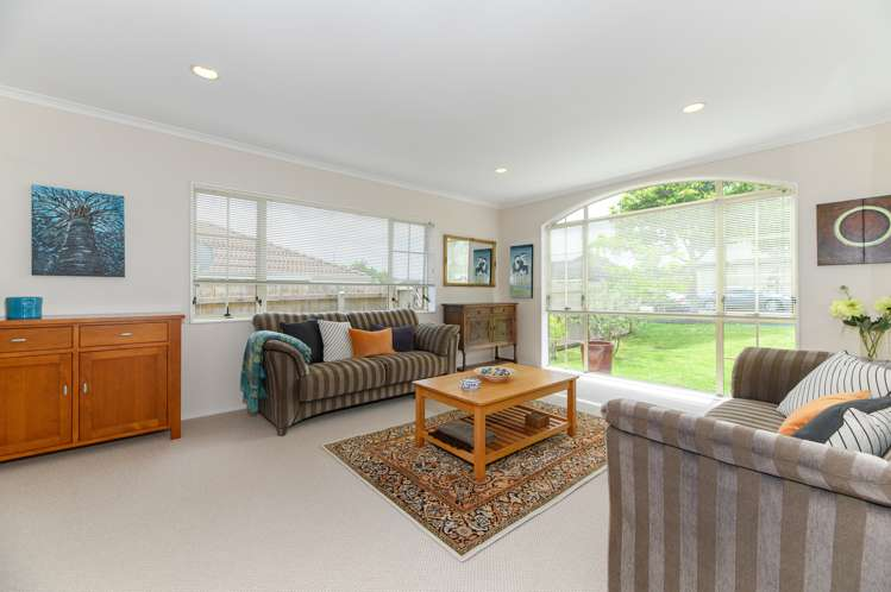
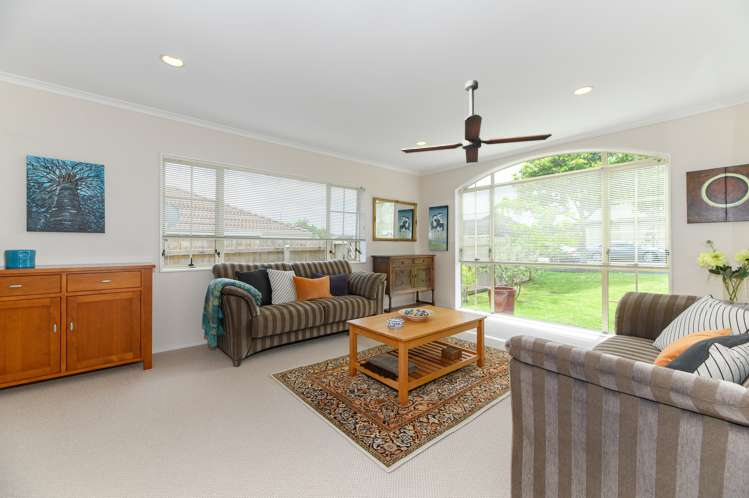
+ ceiling fan [400,79,553,164]
